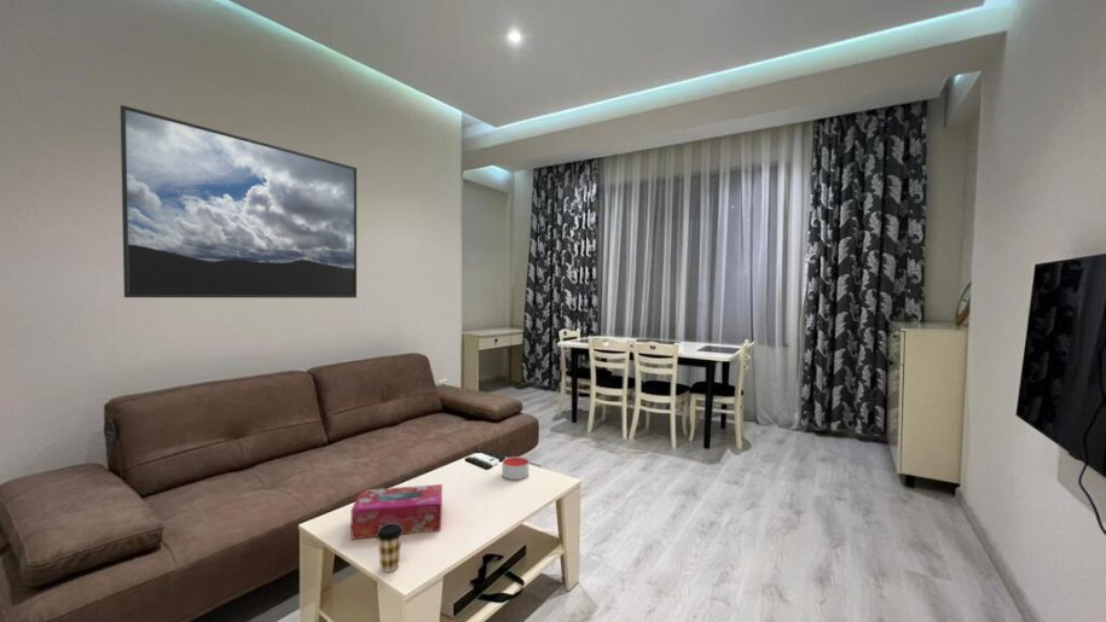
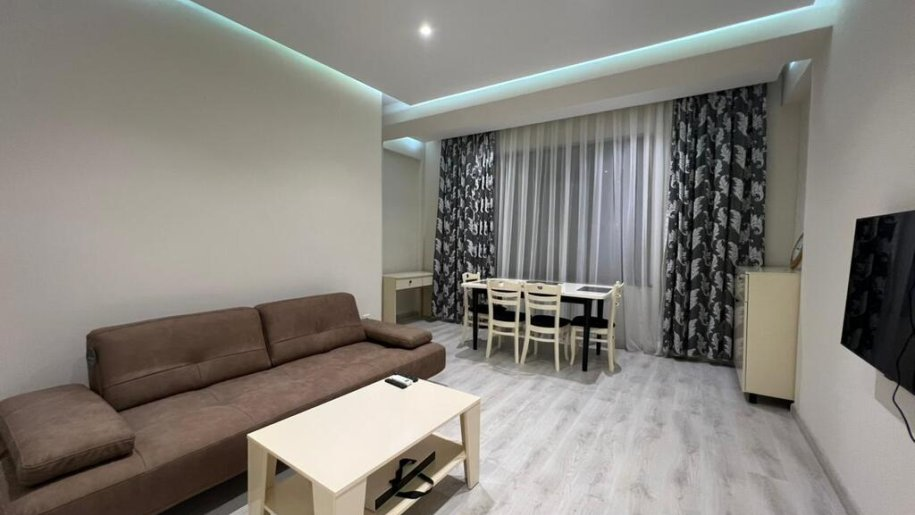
- candle [502,455,529,481]
- tissue box [351,483,444,541]
- coffee cup [376,523,404,574]
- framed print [118,104,358,300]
